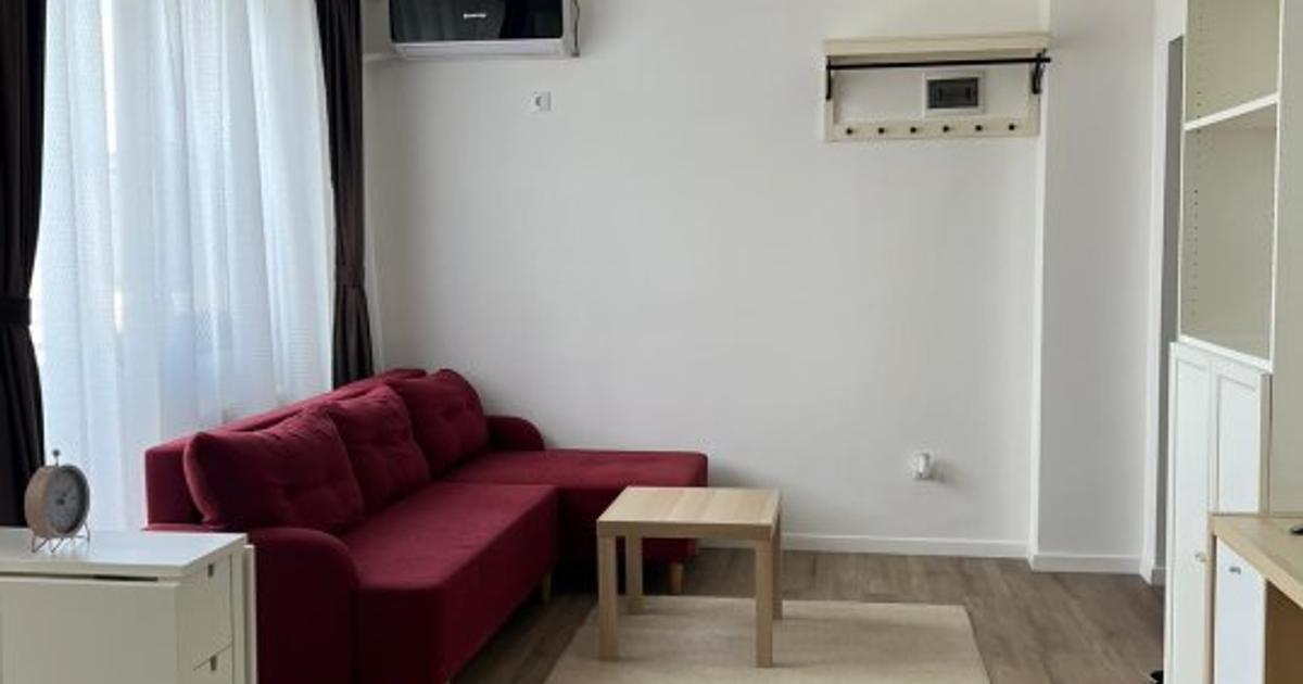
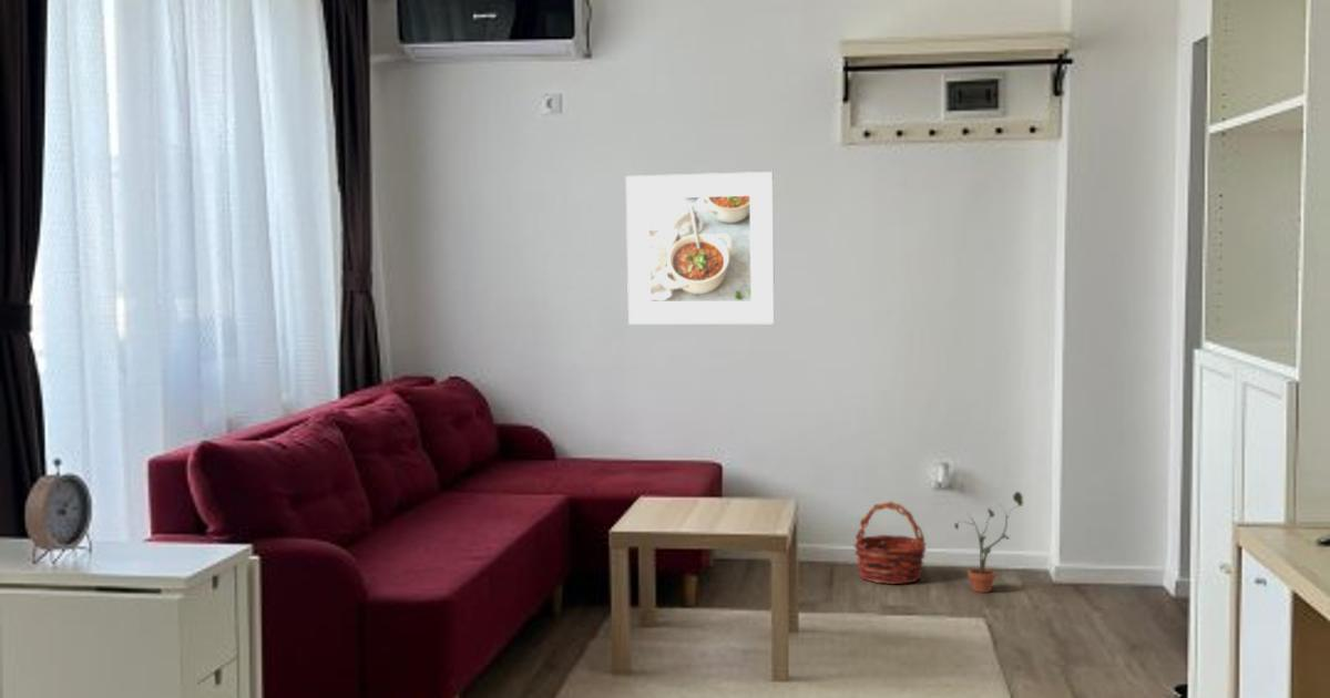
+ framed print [625,171,776,326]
+ basket [852,501,928,585]
+ potted plant [953,491,1024,594]
